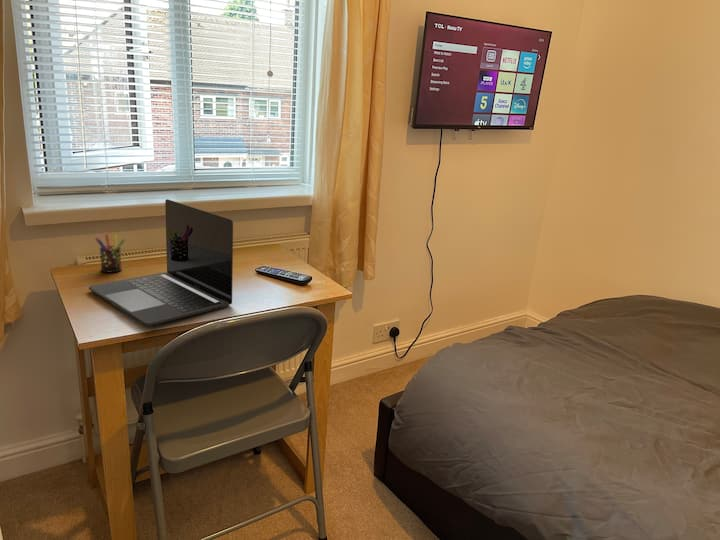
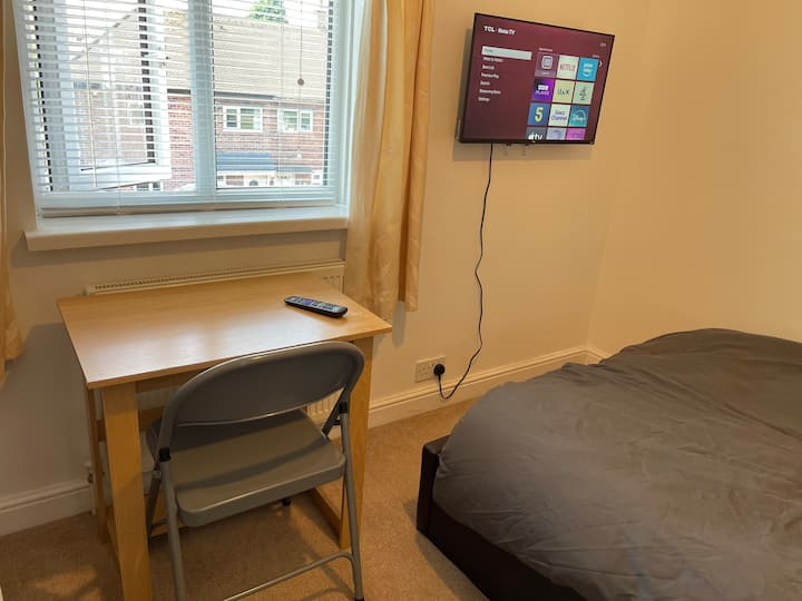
- laptop [88,198,234,327]
- pen holder [94,232,126,274]
